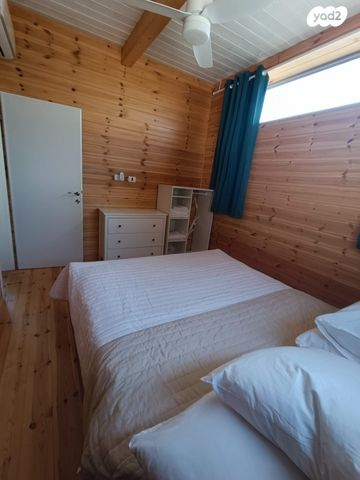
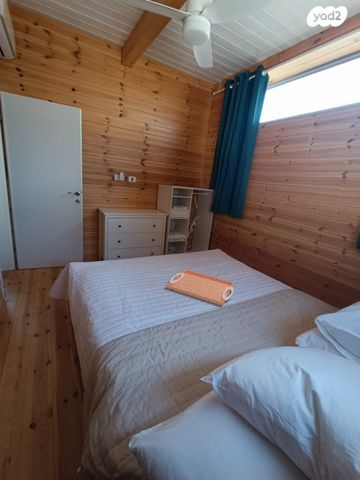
+ serving tray [165,268,235,307]
